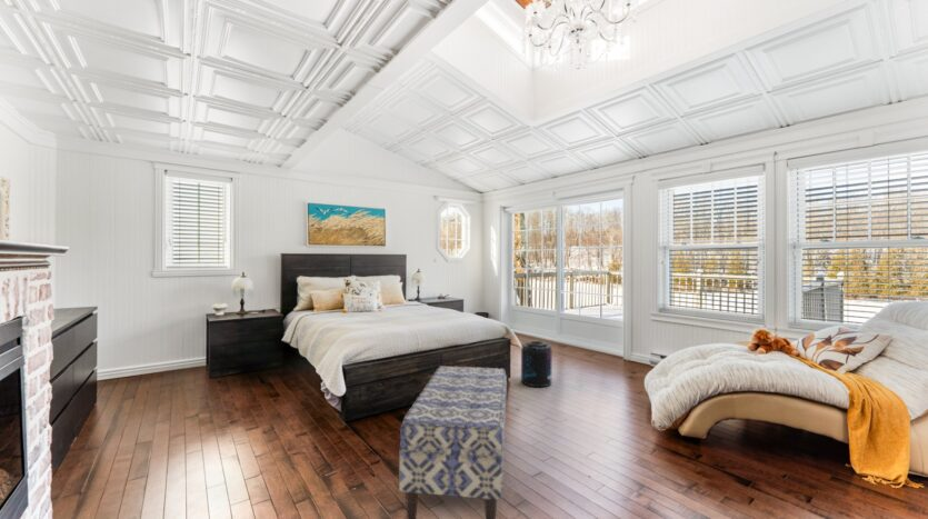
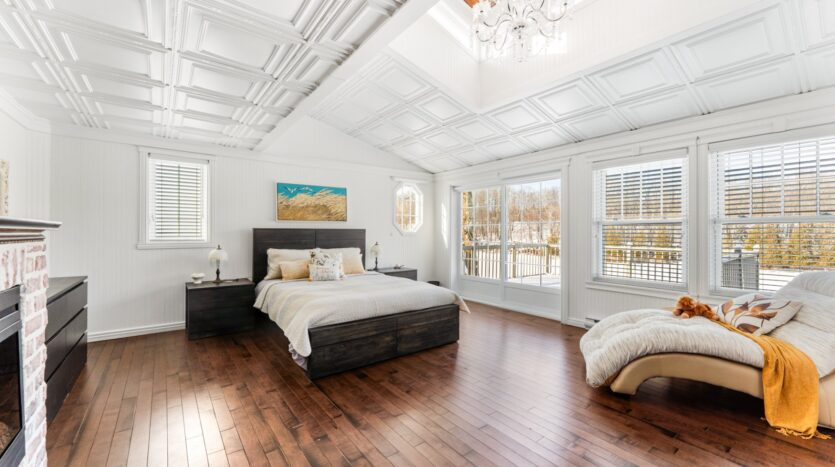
- supplement container [520,340,553,388]
- bench [398,365,508,519]
